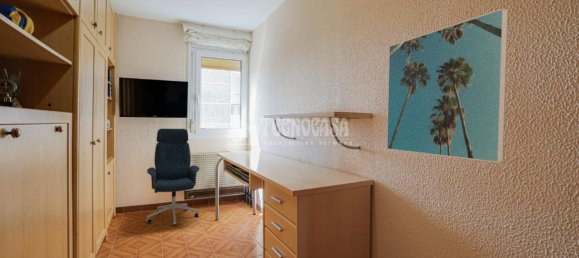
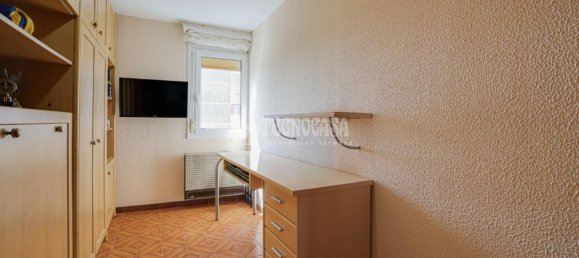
- office chair [145,128,200,226]
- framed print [386,7,509,164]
